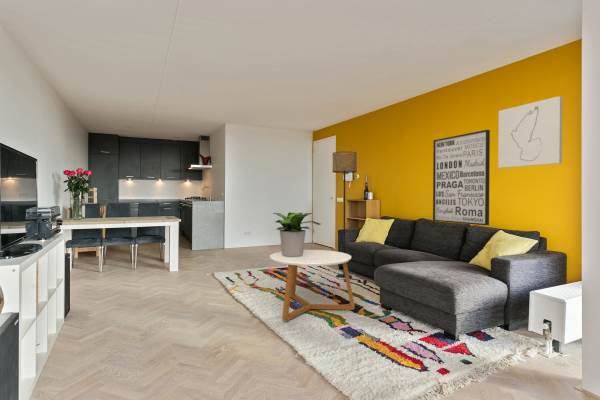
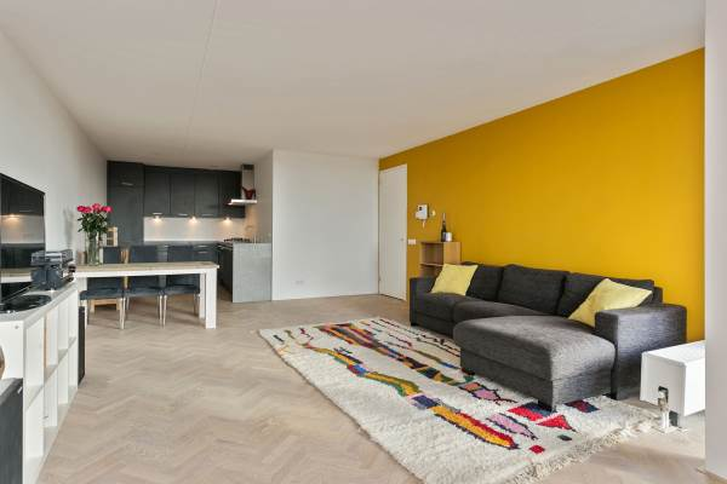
- wall art [432,129,491,226]
- wall art [497,95,564,169]
- floor lamp [332,151,358,279]
- coffee table [269,249,356,321]
- potted plant [272,211,321,257]
